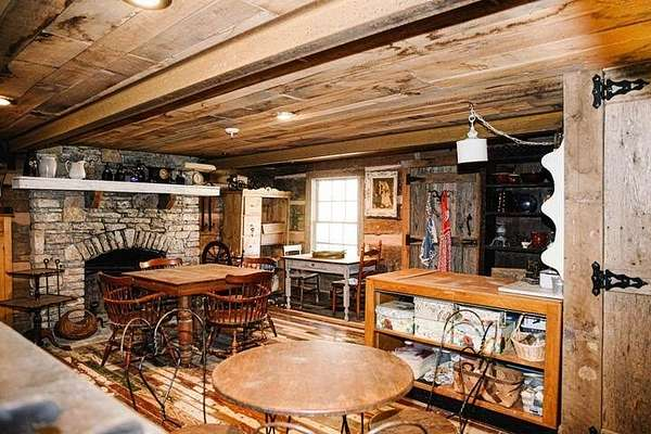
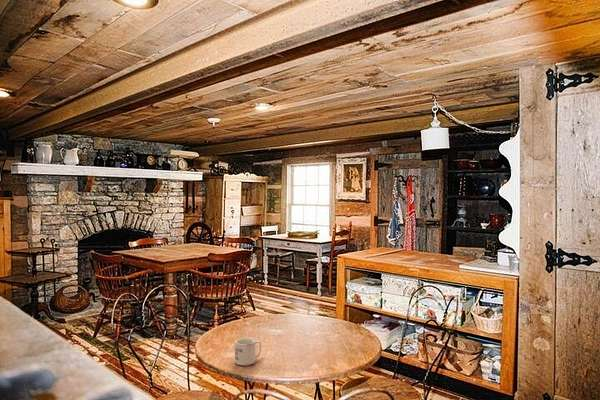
+ mug [234,337,262,366]
